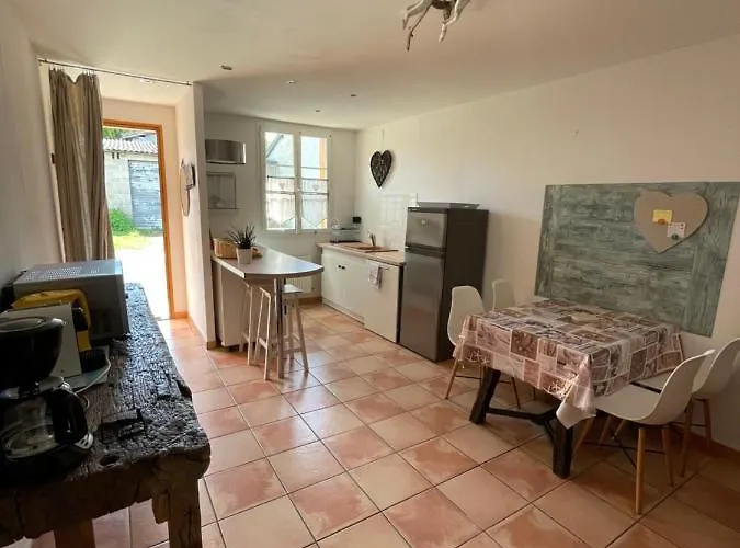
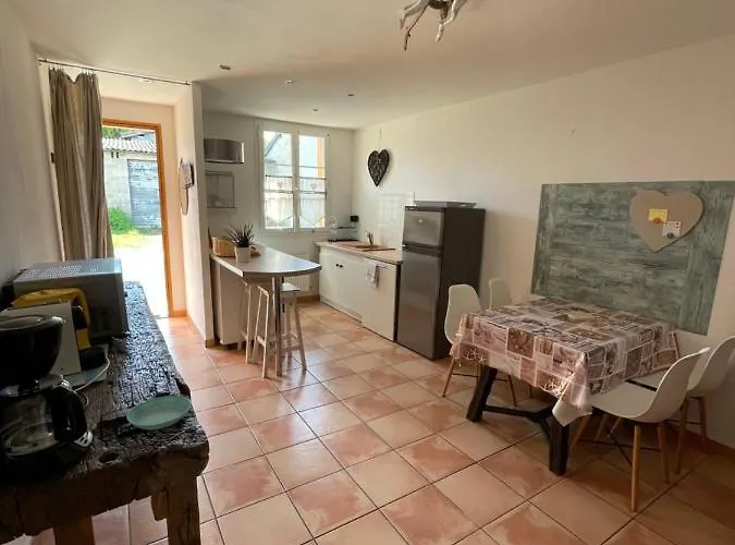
+ saucer [126,395,192,431]
